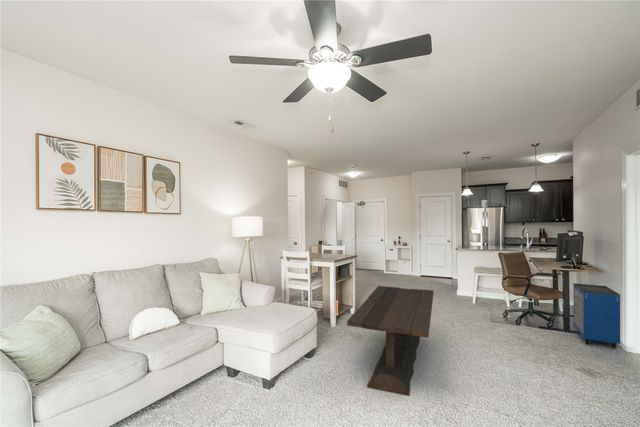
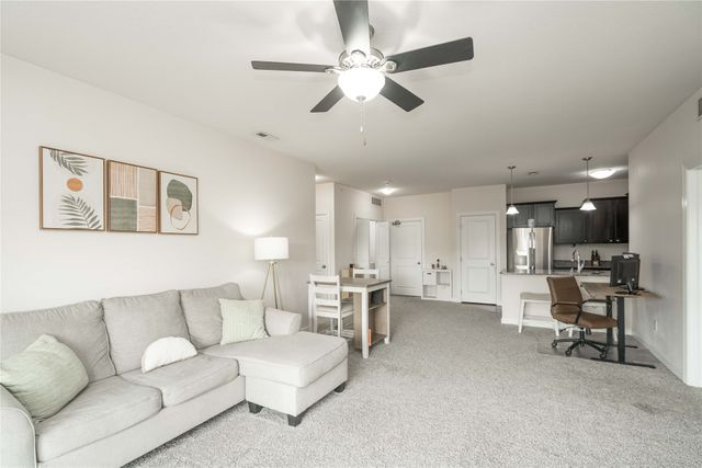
- cabinet [572,282,621,349]
- coffee table [346,285,435,397]
